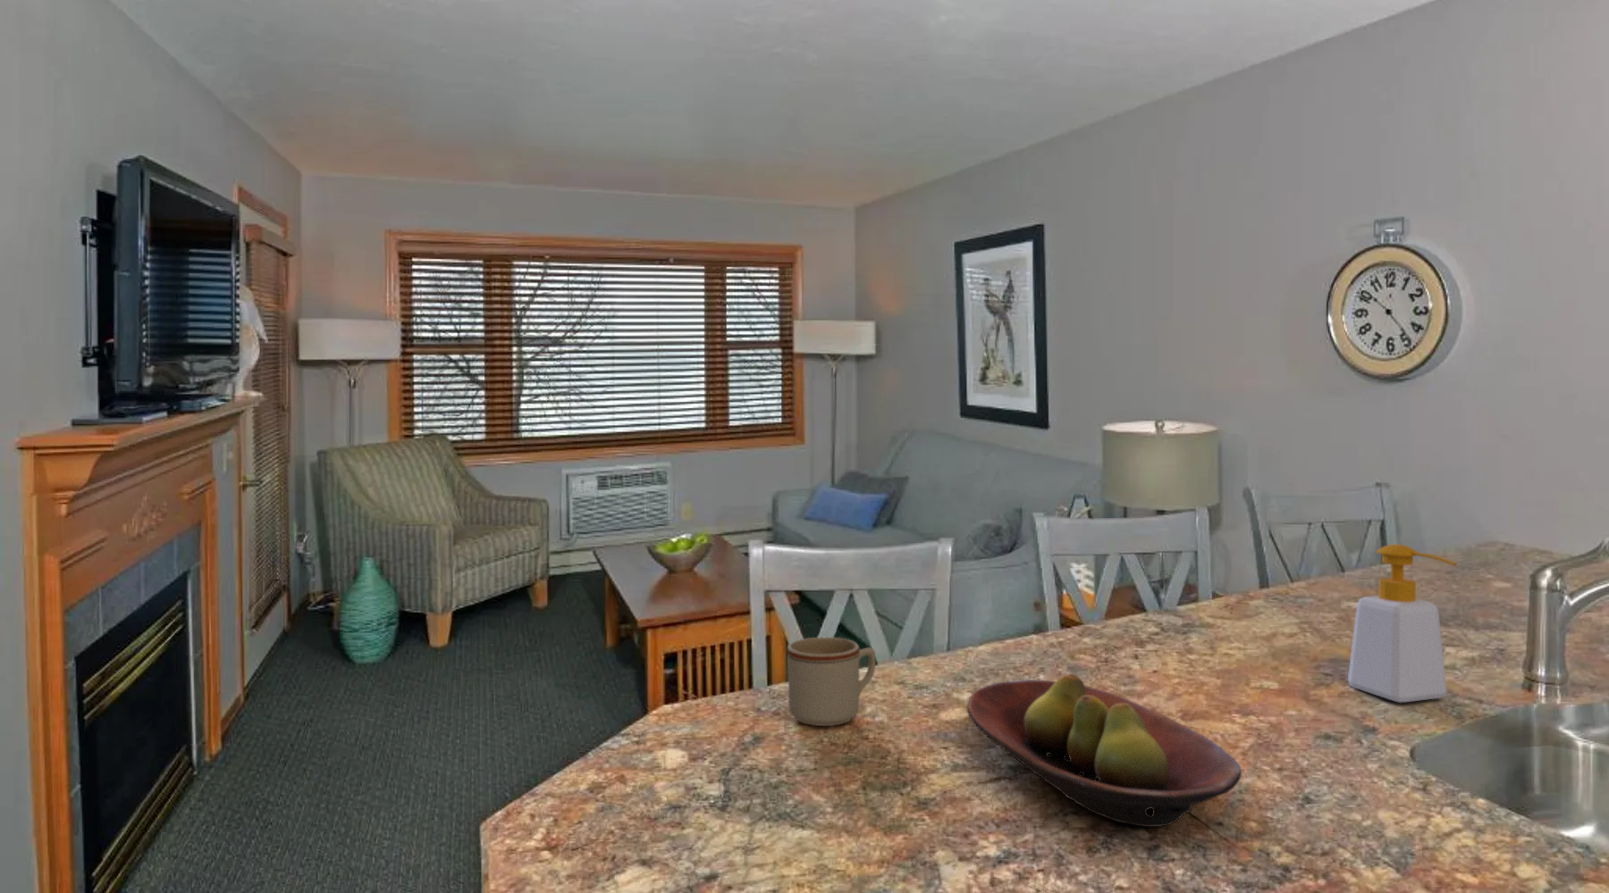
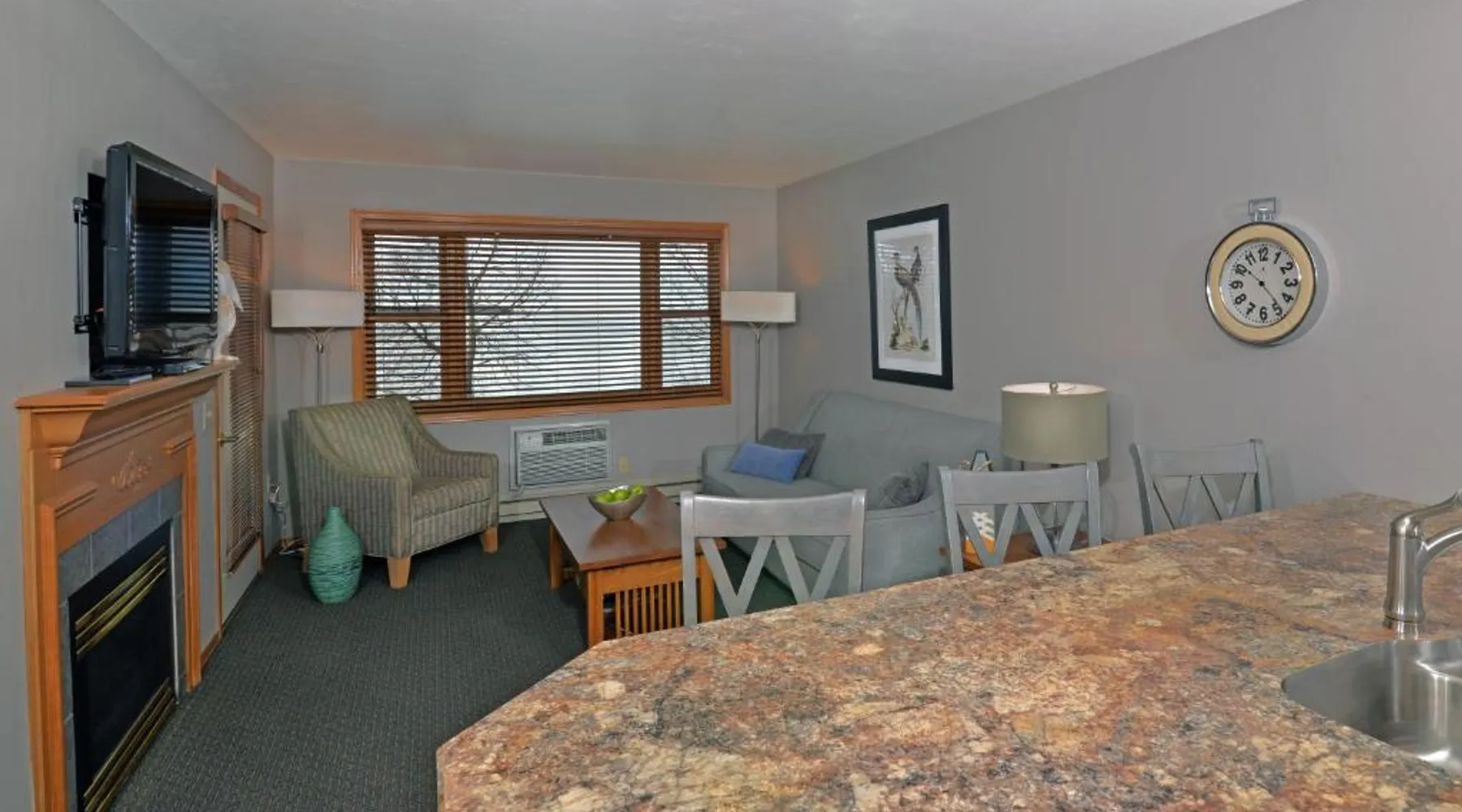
- soap bottle [1347,543,1458,704]
- fruit bowl [965,673,1243,828]
- mug [787,637,876,727]
